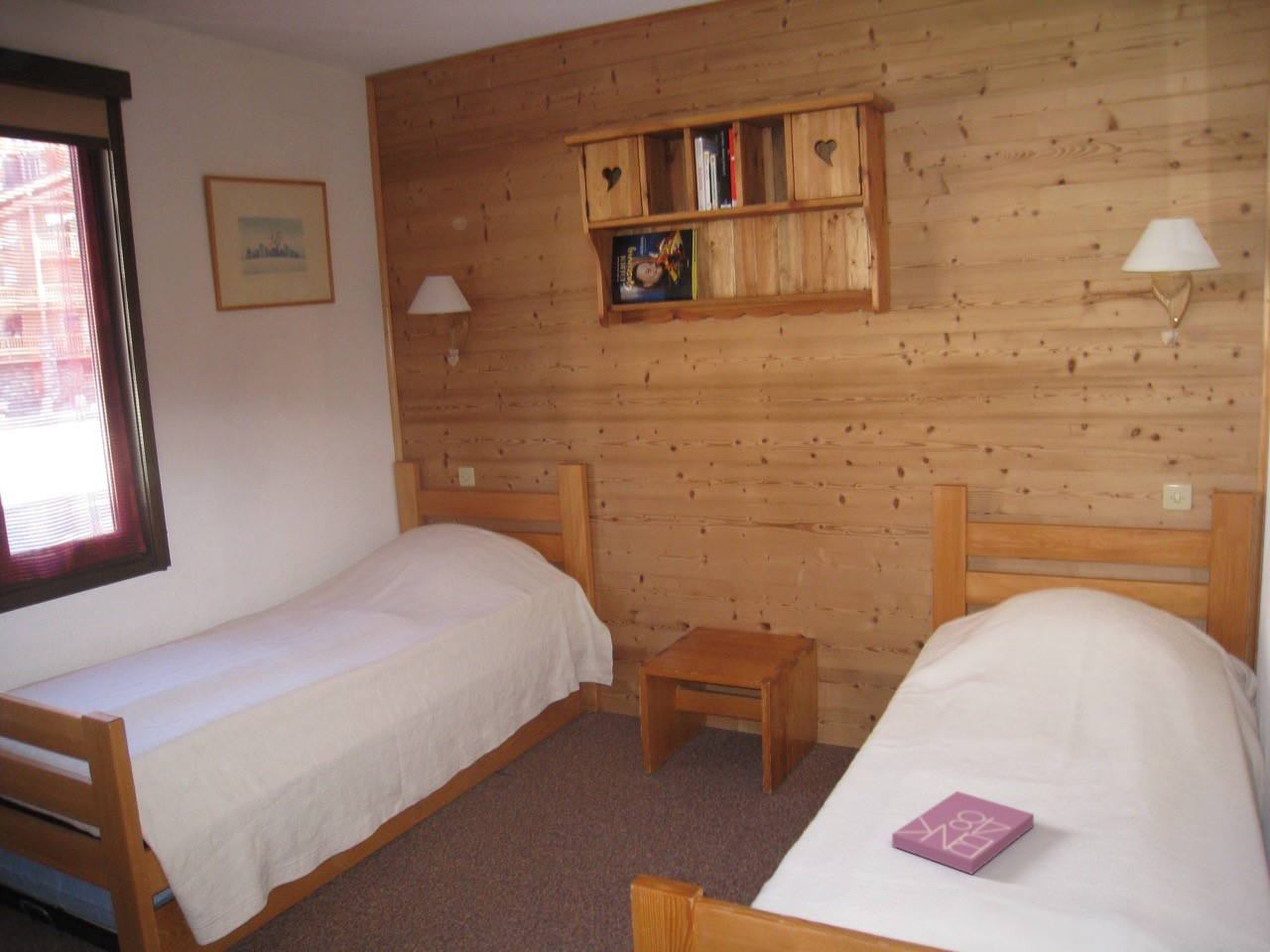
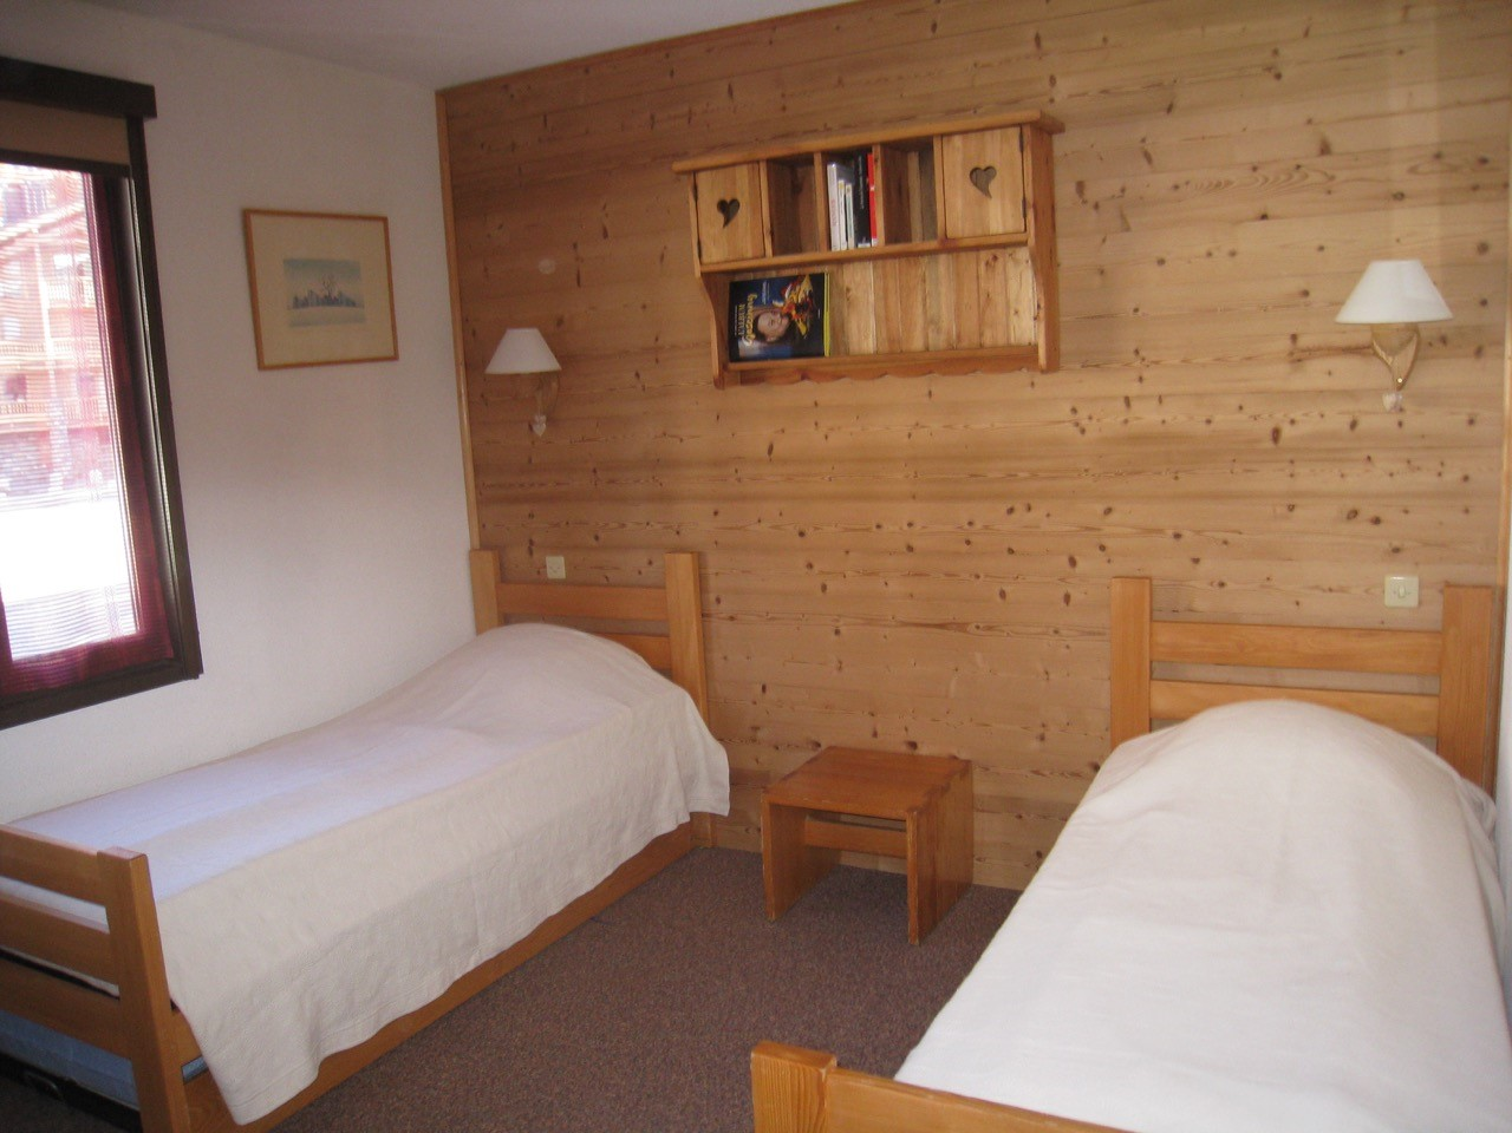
- book [891,790,1035,876]
